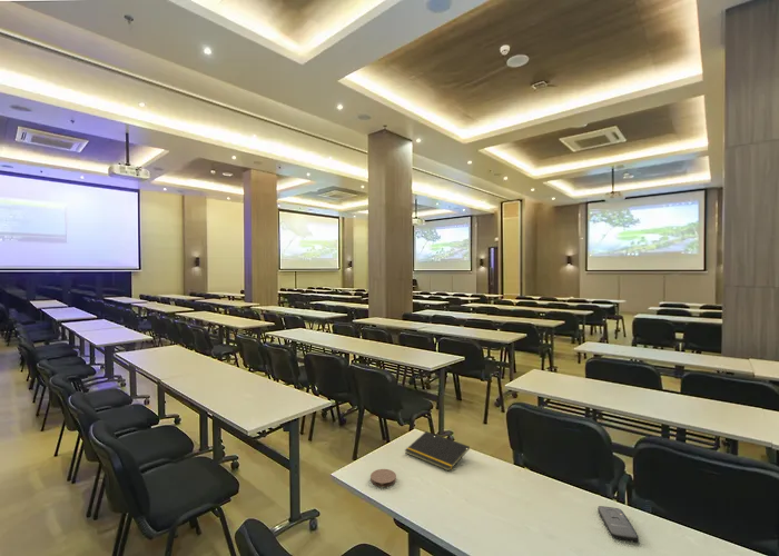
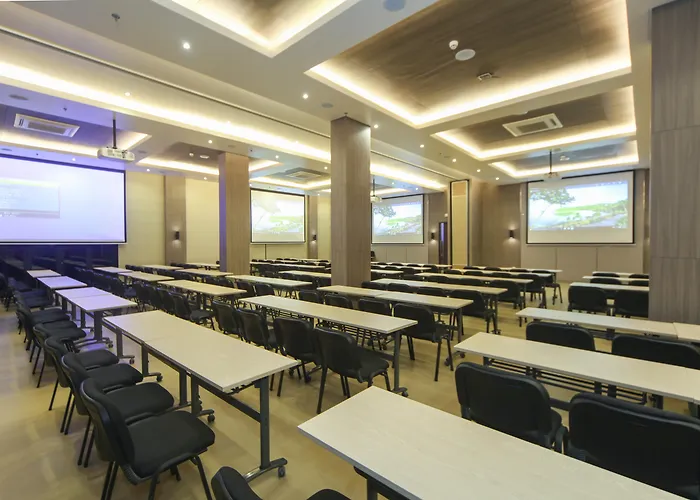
- coaster [369,468,397,488]
- notepad [404,430,471,473]
- smartphone [596,505,640,543]
